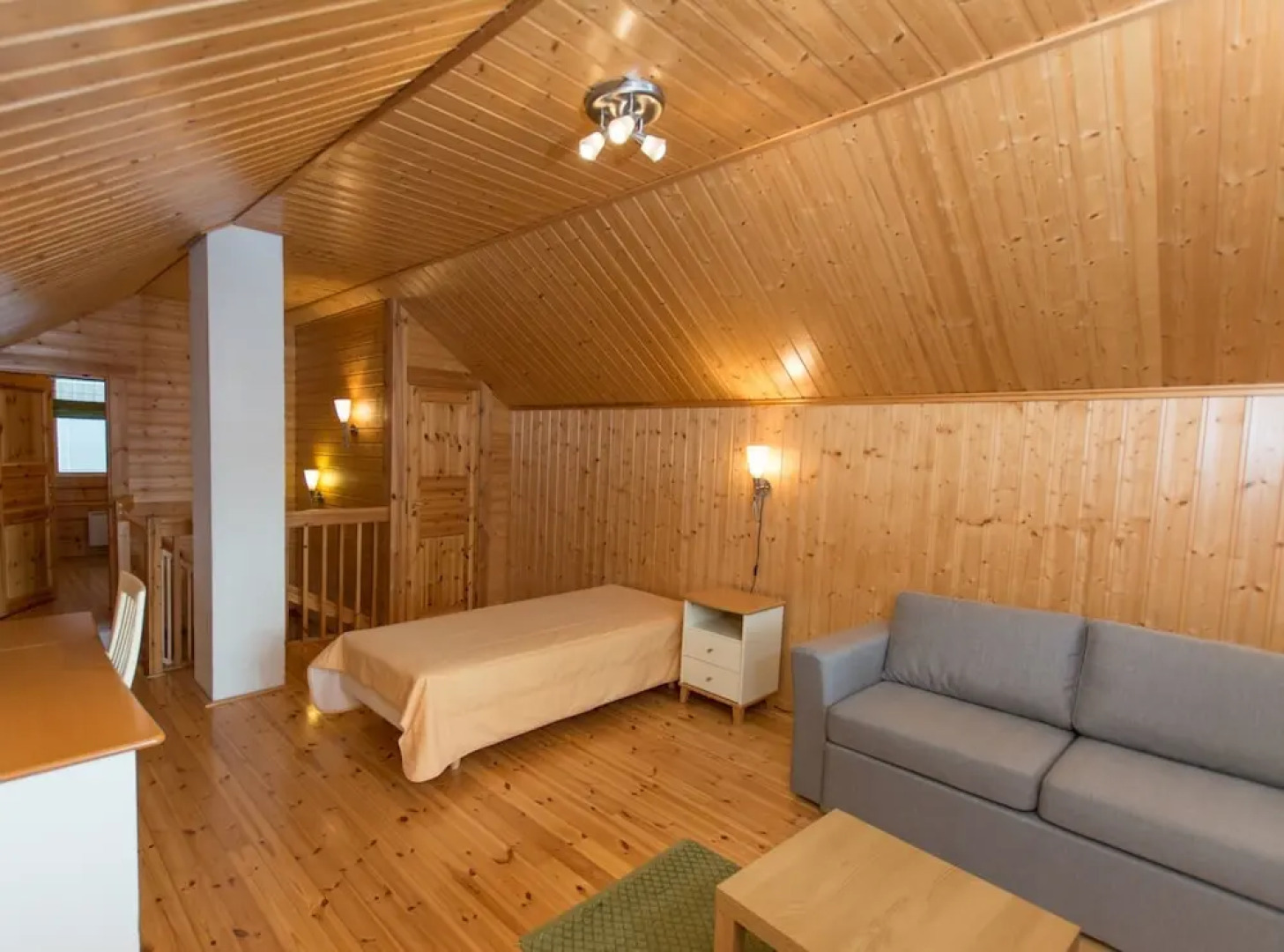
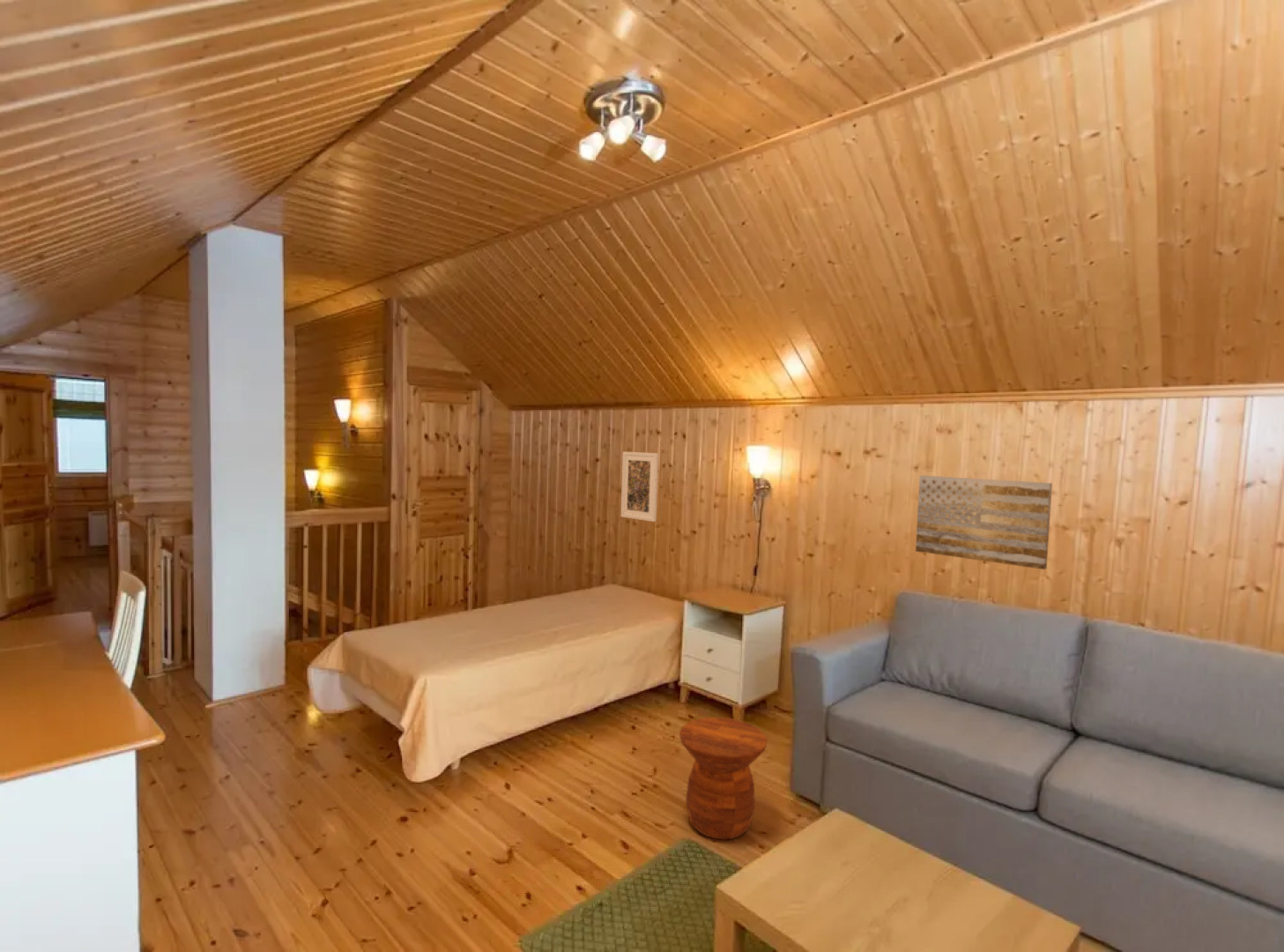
+ side table [679,717,768,841]
+ wall art [915,474,1053,570]
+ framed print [620,450,659,523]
